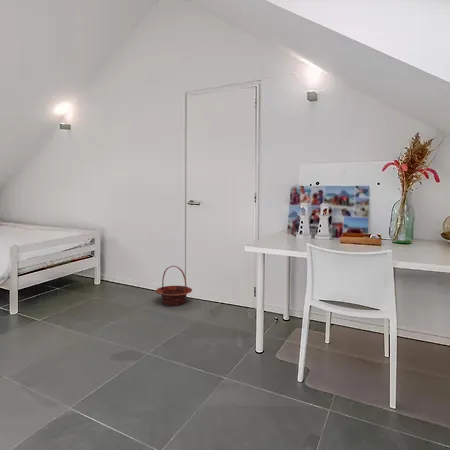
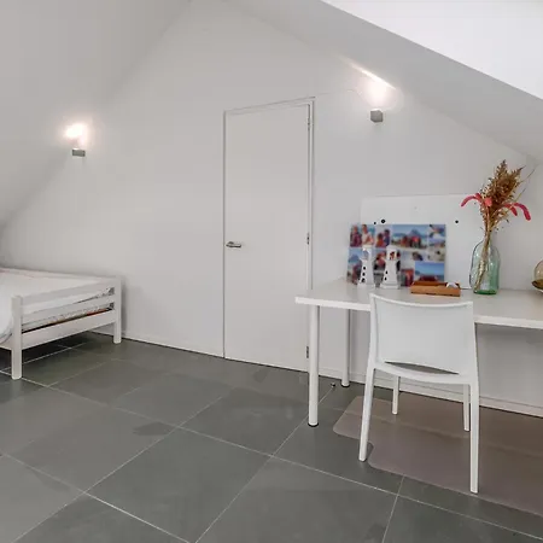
- basket [155,265,193,306]
